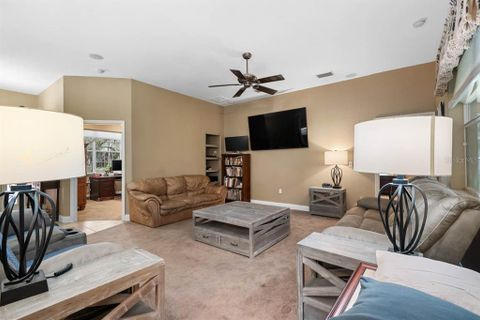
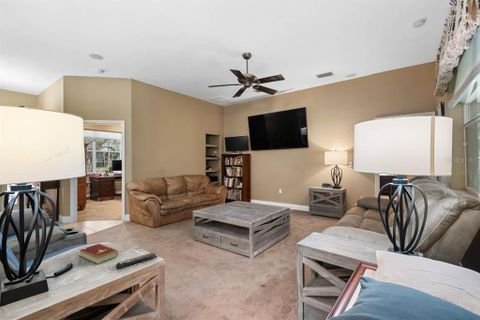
+ hardcover book [78,243,119,265]
+ remote control [115,252,158,270]
